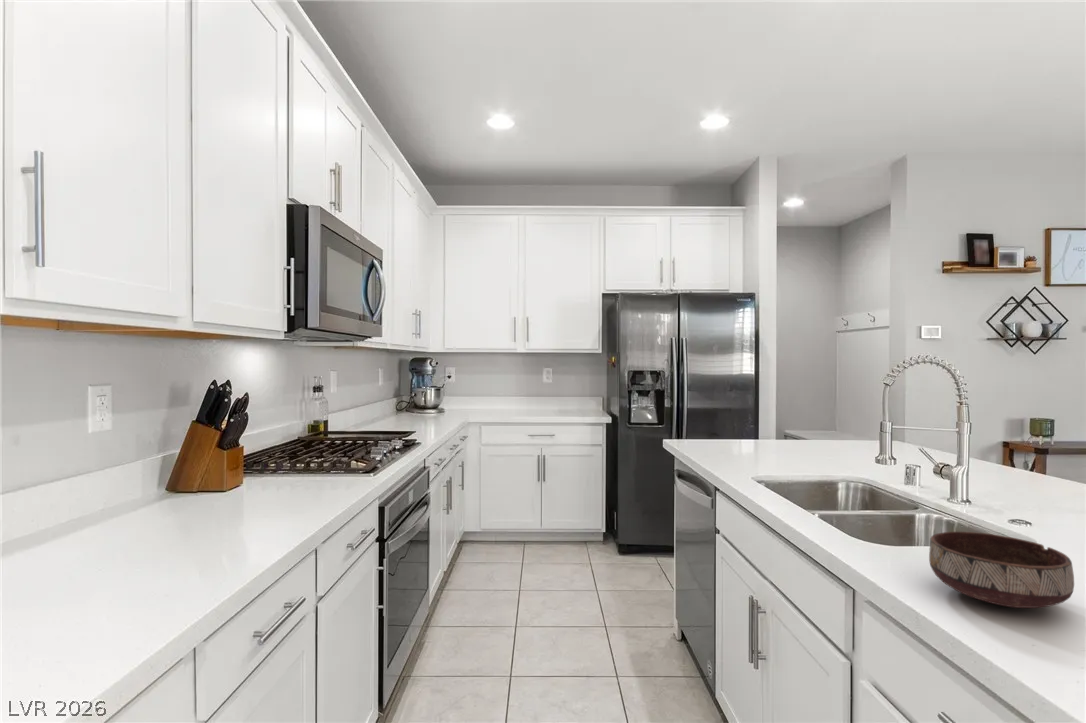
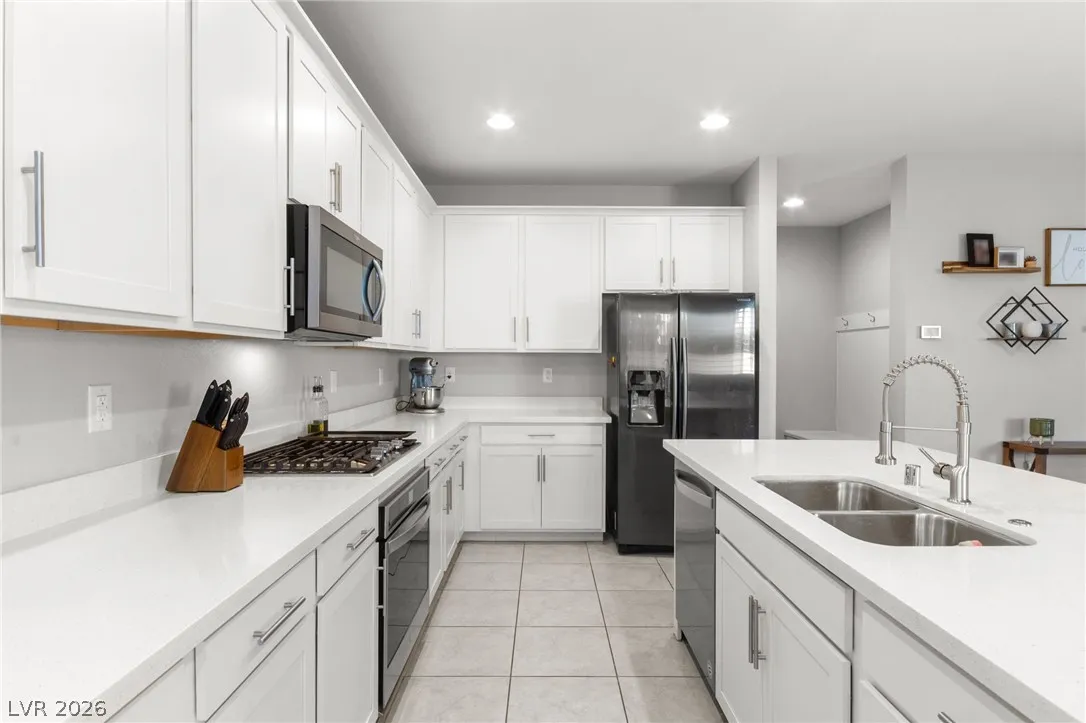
- bowl [928,531,1075,609]
